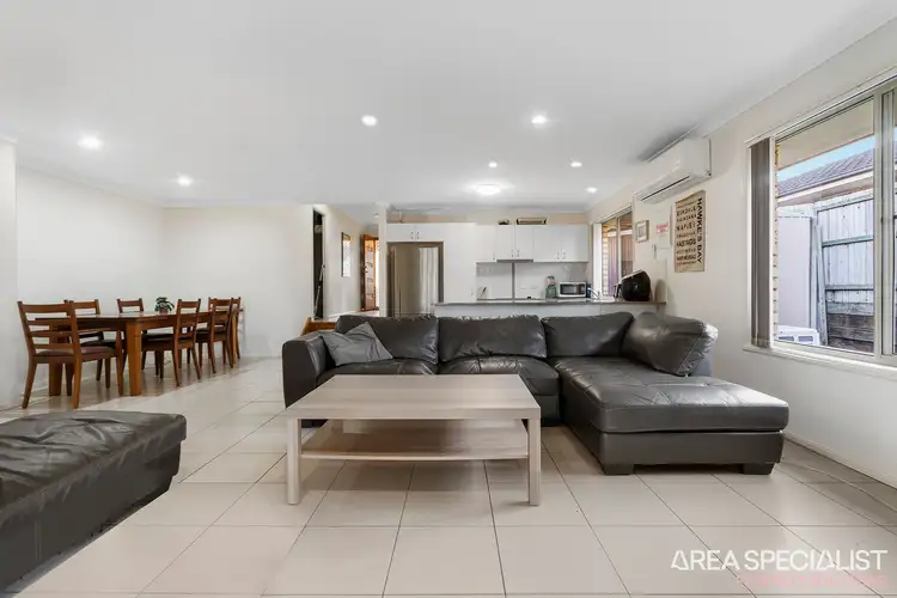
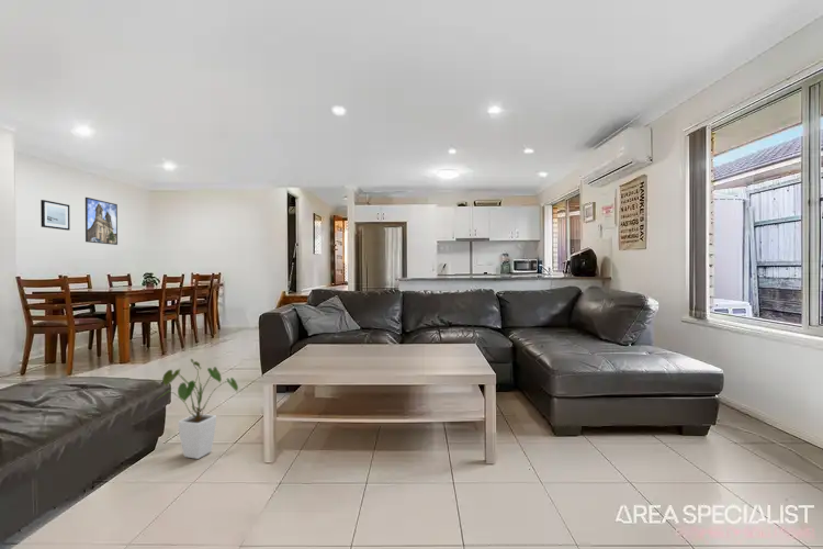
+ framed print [84,197,119,246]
+ house plant [155,358,239,460]
+ wall art [40,199,71,232]
